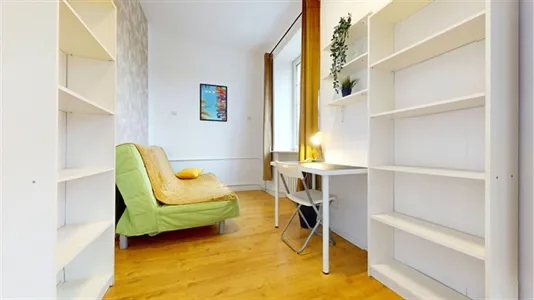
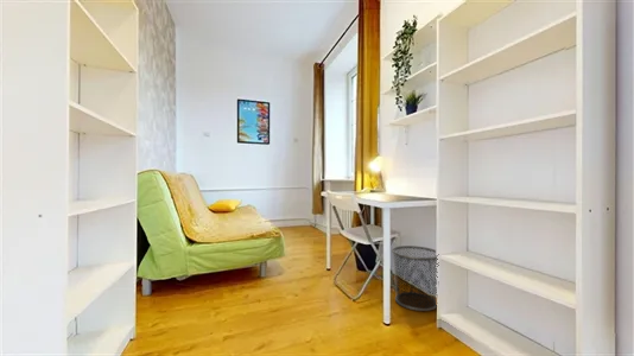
+ waste bin [391,244,438,312]
